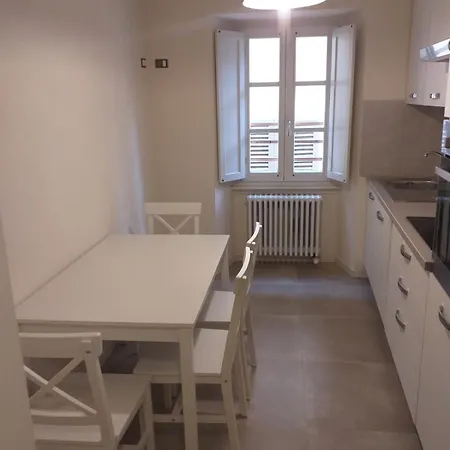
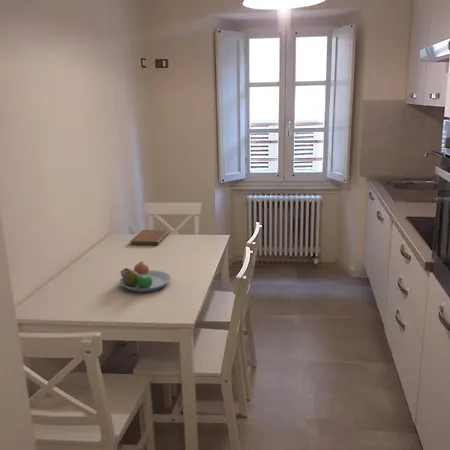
+ notebook [129,229,170,247]
+ fruit bowl [119,261,172,293]
